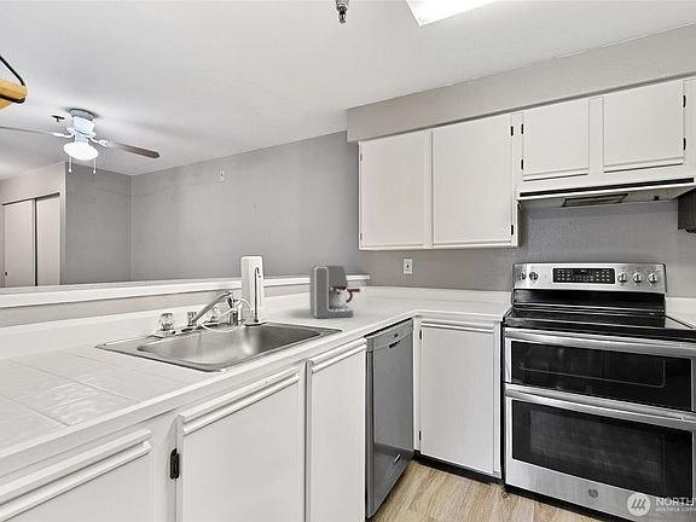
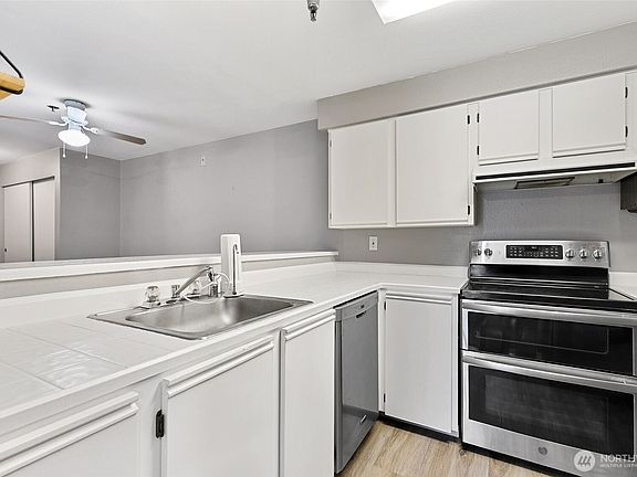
- coffee maker [308,265,361,319]
